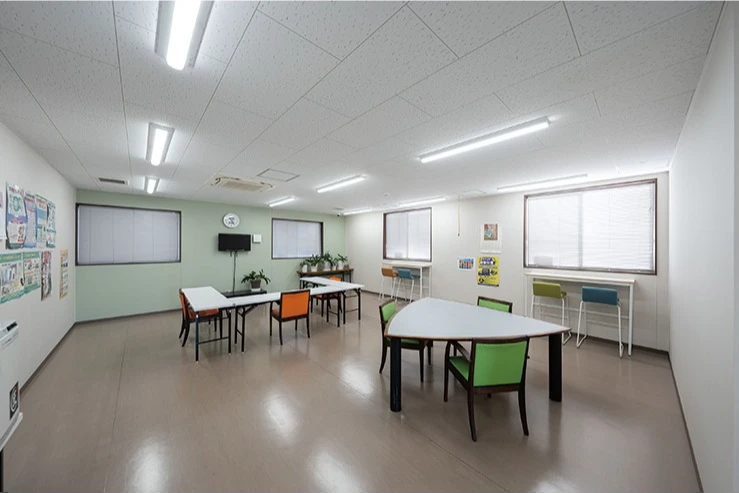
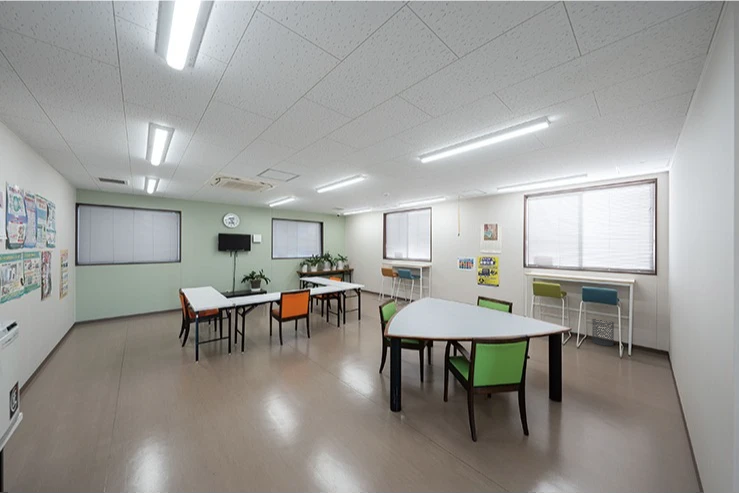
+ waste basket [591,318,615,347]
